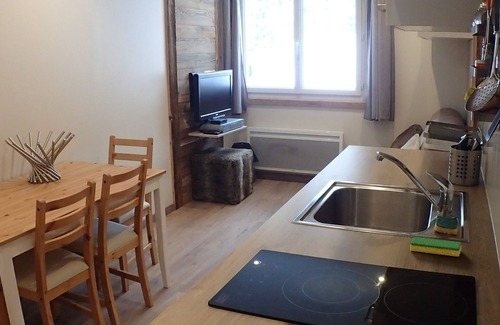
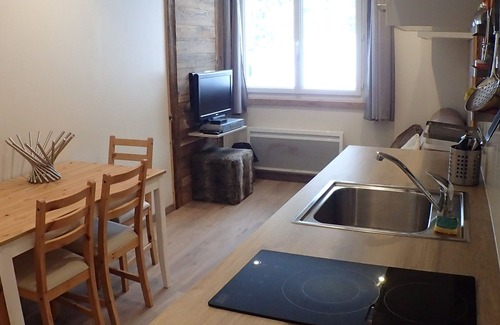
- dish sponge [409,236,462,258]
